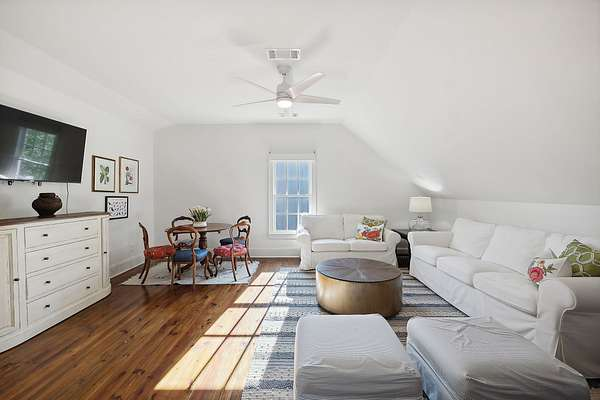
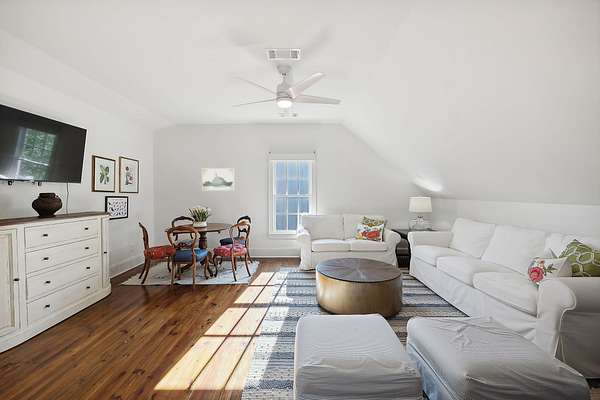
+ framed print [201,167,235,191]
